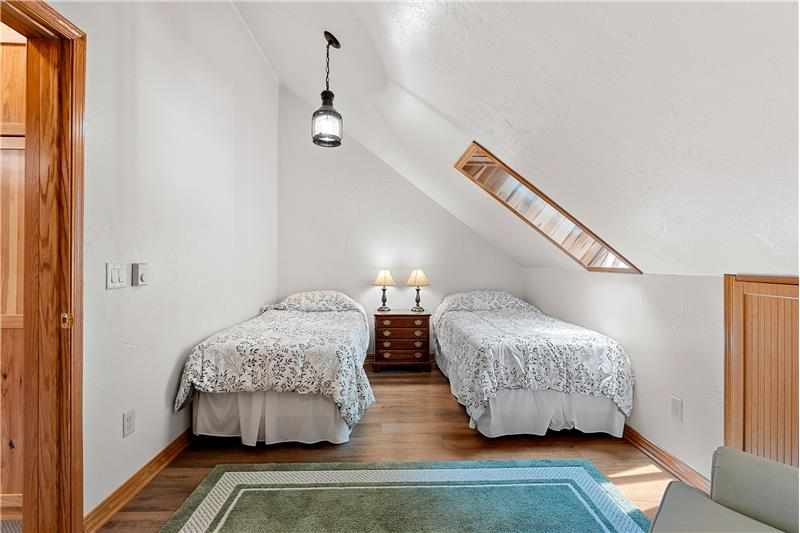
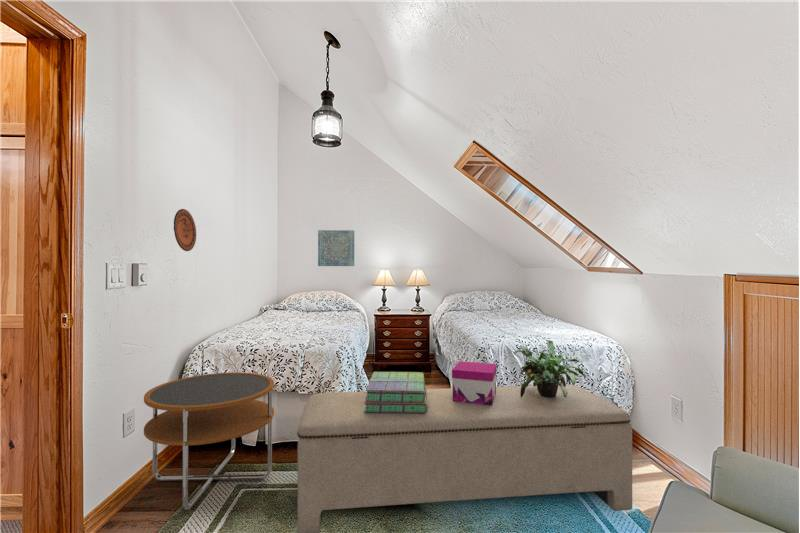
+ bench [296,384,633,533]
+ decorative box [451,360,498,405]
+ potted plant [513,339,587,398]
+ wall art [317,229,355,267]
+ decorative plate [173,208,197,252]
+ side table [143,371,275,511]
+ stack of books [364,371,428,413]
